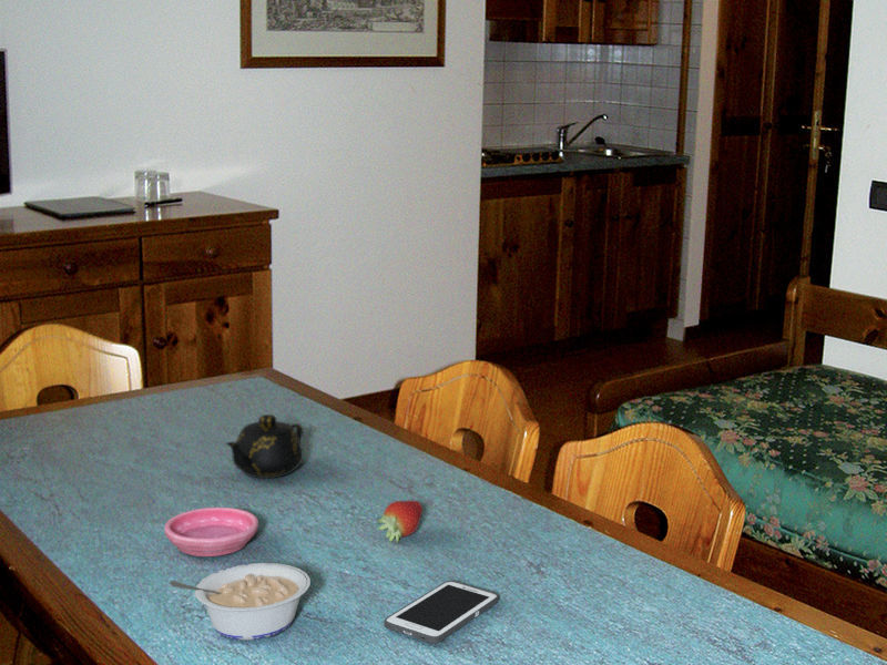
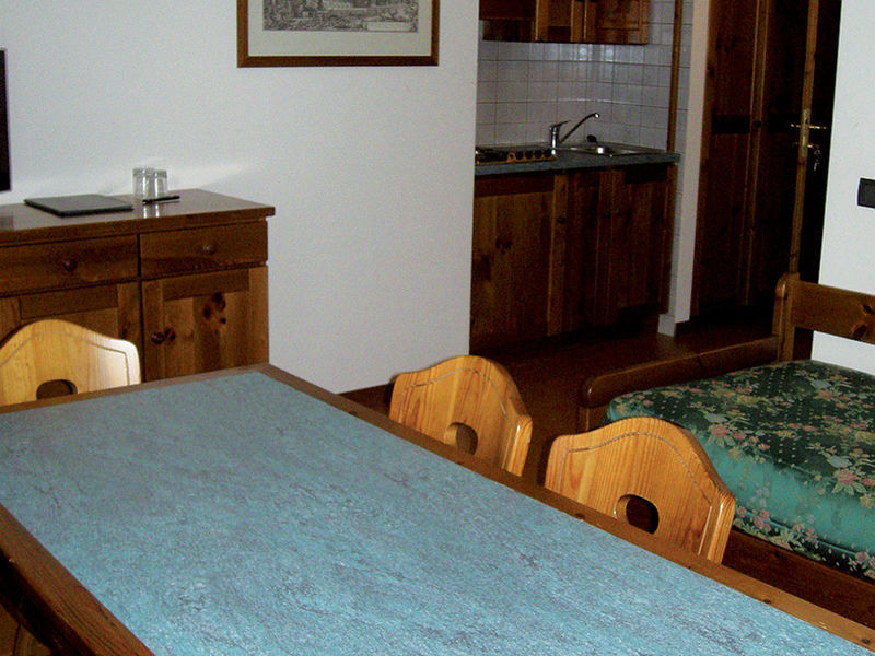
- fruit [376,499,424,543]
- legume [169,562,312,642]
- teapot [224,413,304,479]
- saucer [163,507,259,557]
- cell phone [383,580,500,645]
